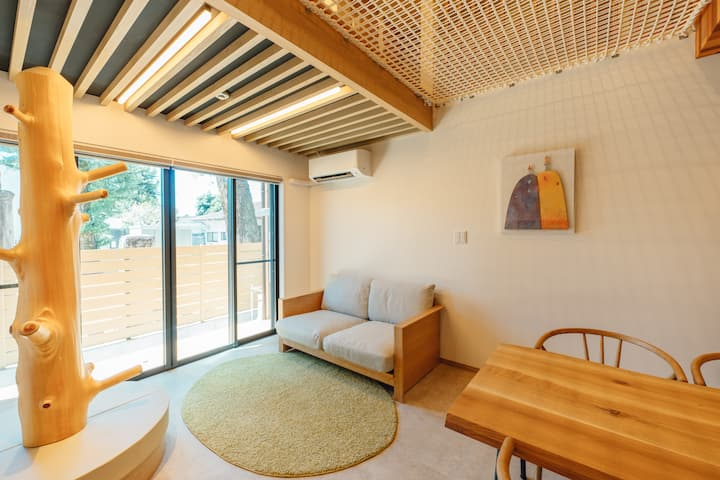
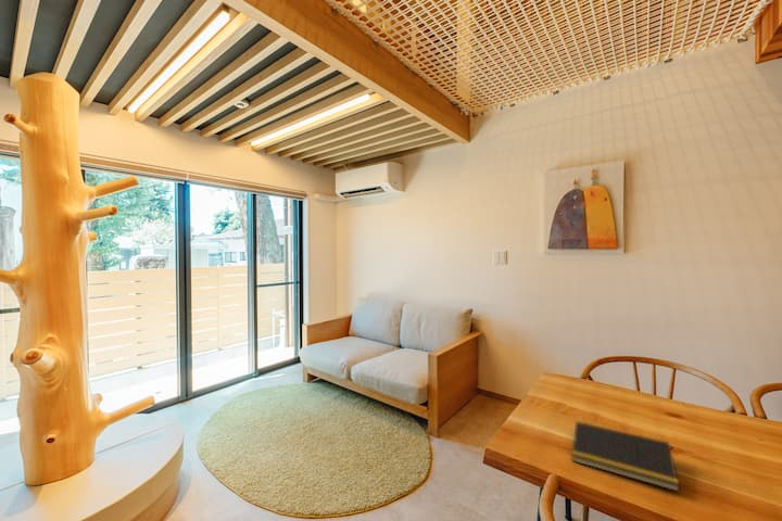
+ notepad [571,420,680,493]
